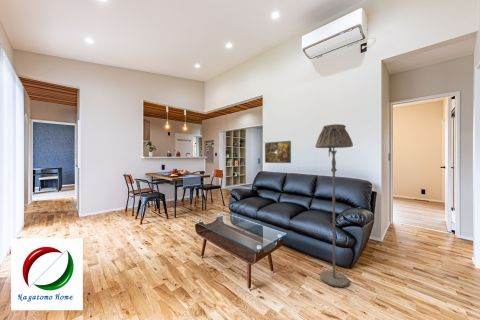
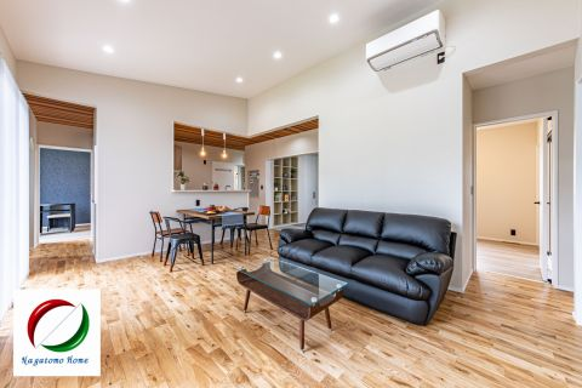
- floor lamp [314,123,354,288]
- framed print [264,140,292,164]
